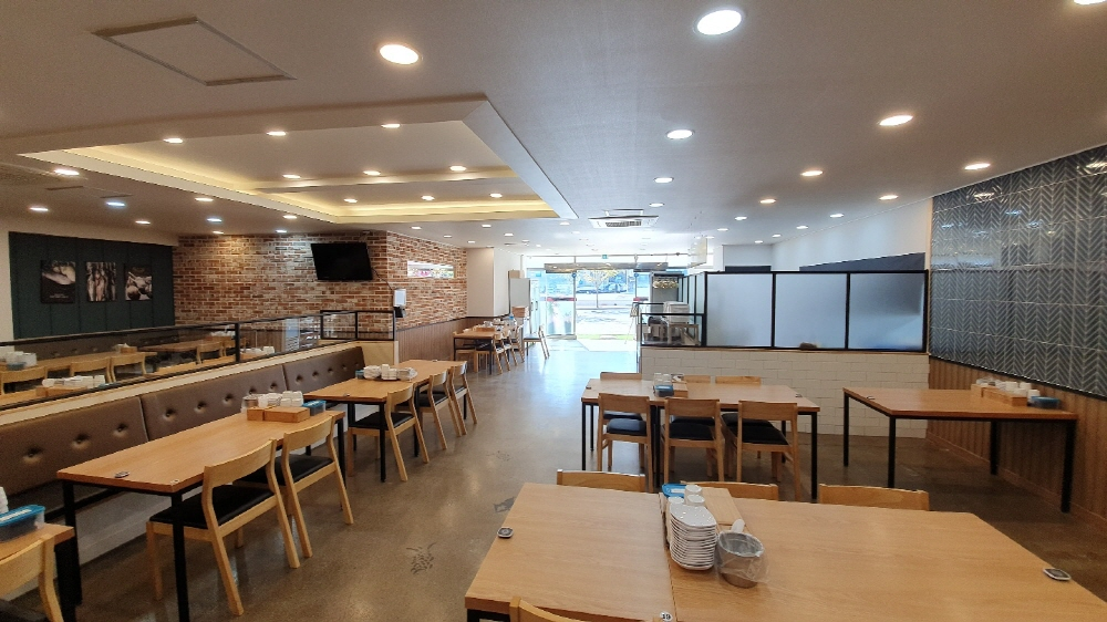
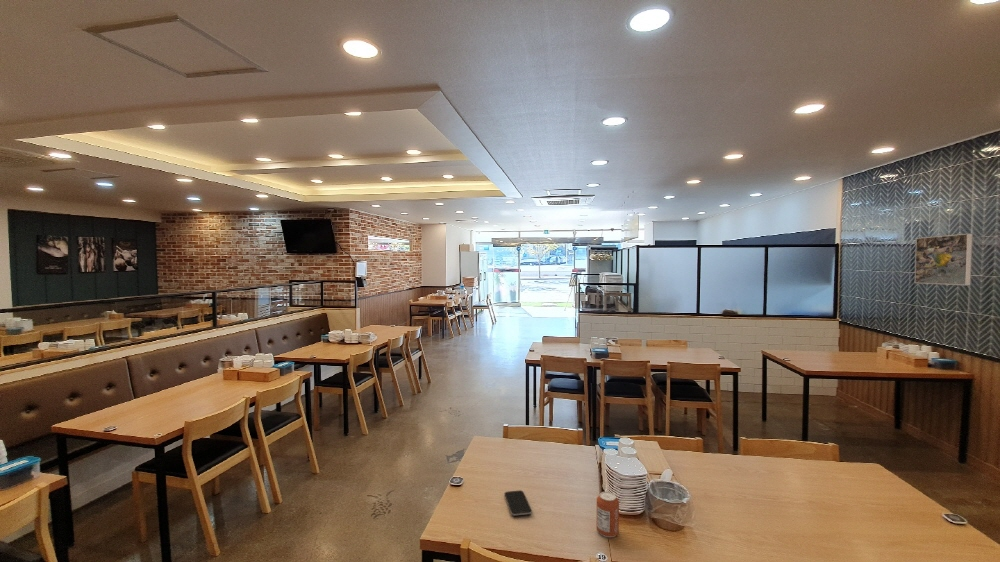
+ smartphone [503,489,533,517]
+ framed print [914,233,973,286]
+ can [595,491,620,538]
